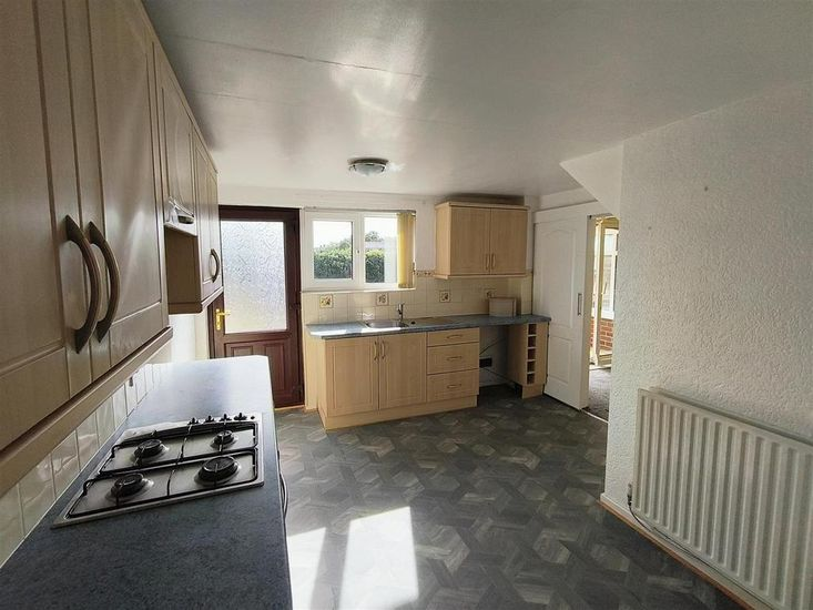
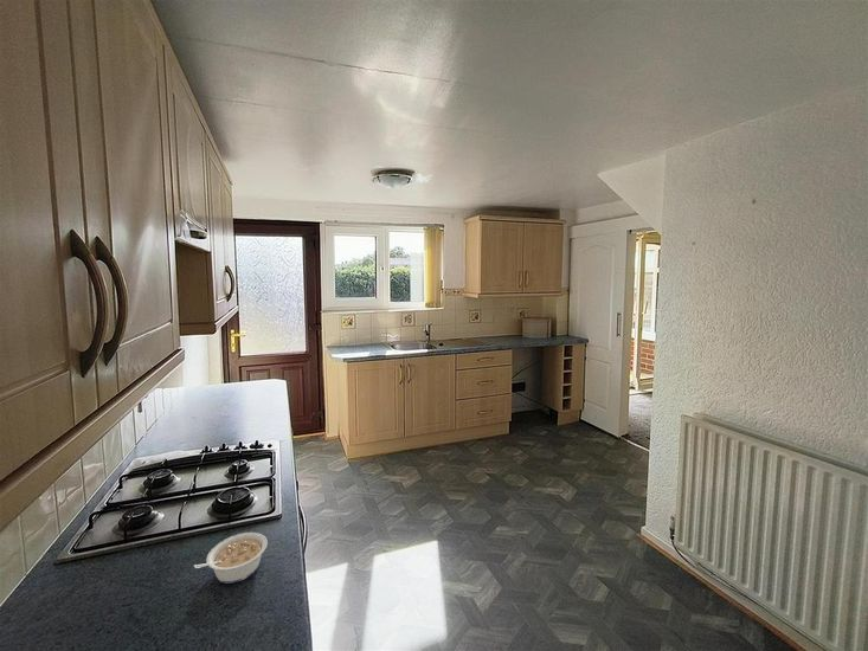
+ legume [193,531,269,585]
